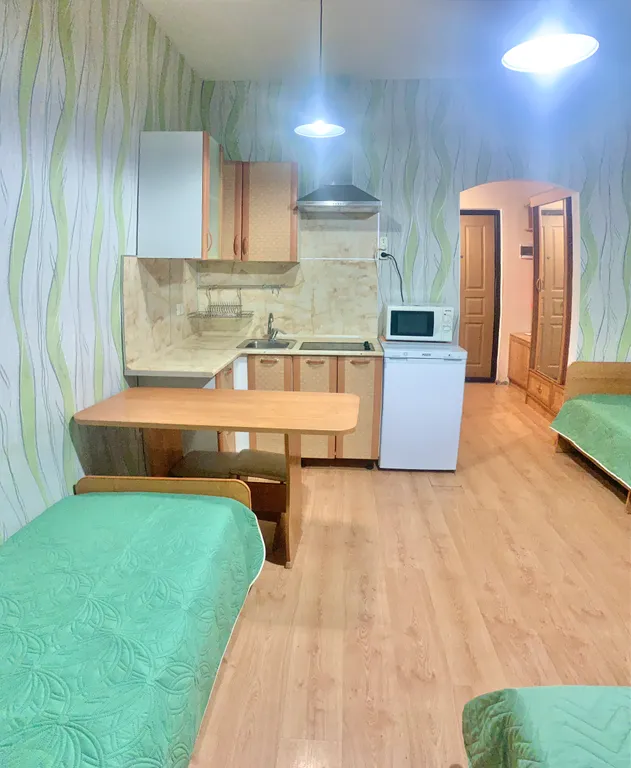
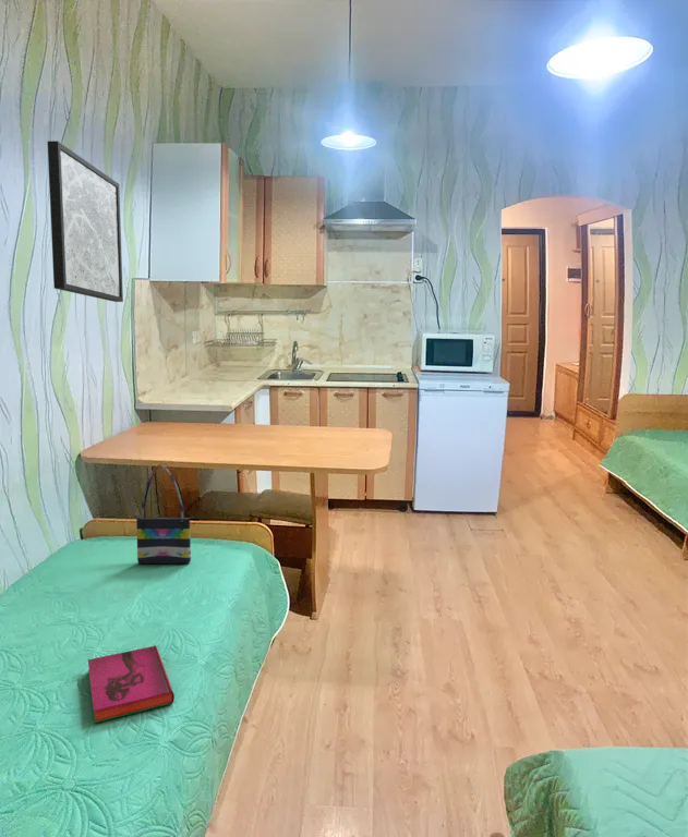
+ tote bag [134,462,195,565]
+ wall art [47,140,124,303]
+ hardback book [87,644,176,724]
